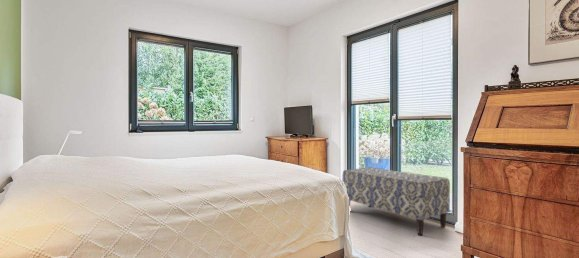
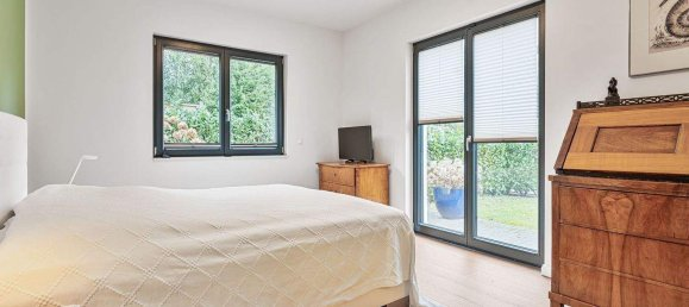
- bench [341,166,451,236]
